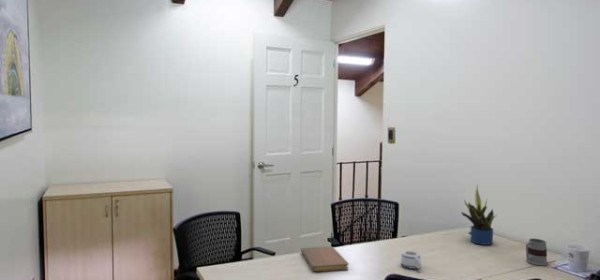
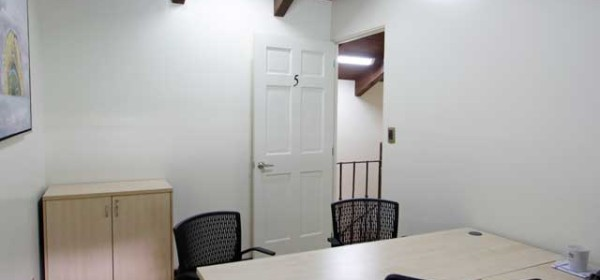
- potted plant [460,184,498,246]
- mug [525,238,549,266]
- mug [400,250,422,270]
- notebook [300,245,350,273]
